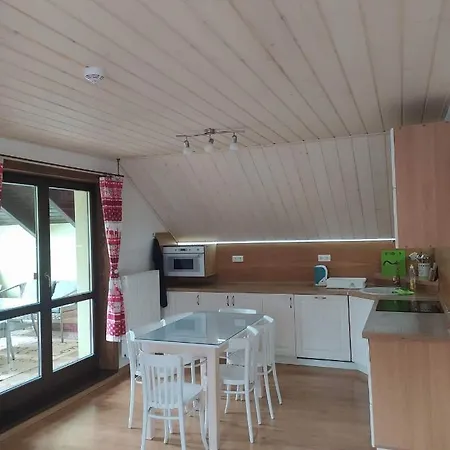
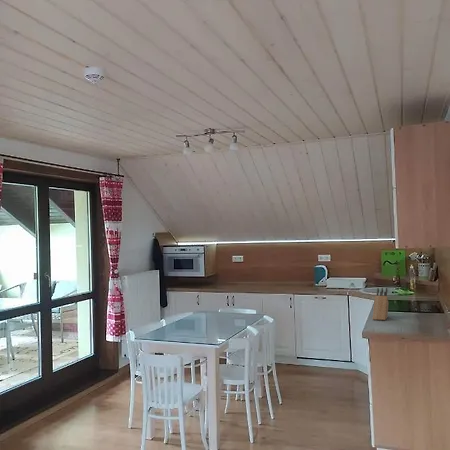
+ knife block [372,287,390,321]
